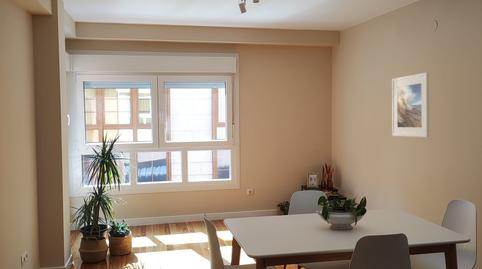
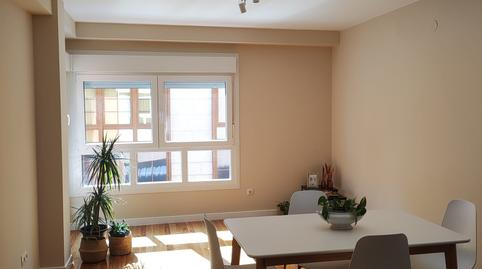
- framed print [391,71,430,138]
